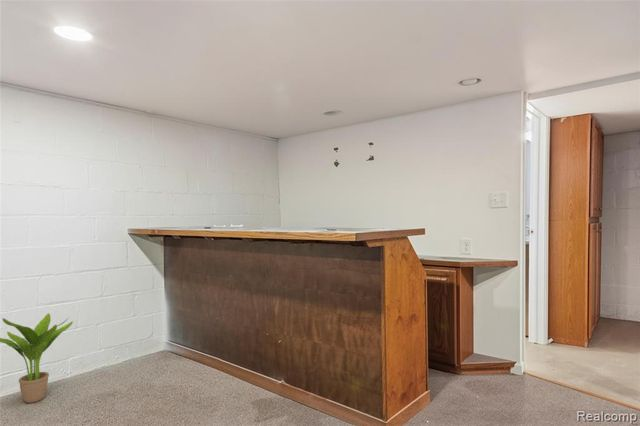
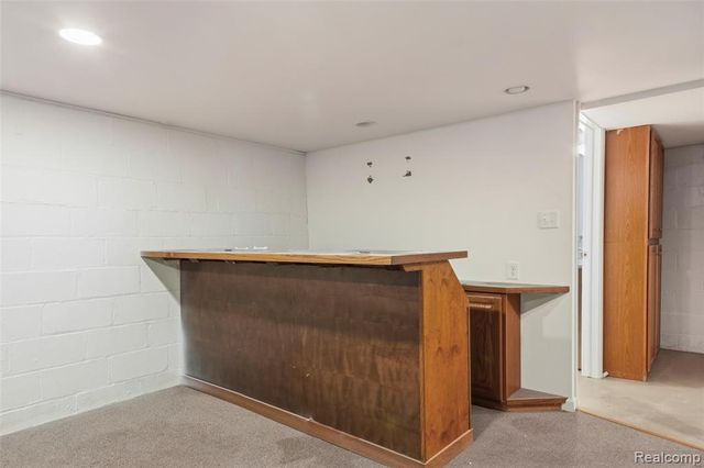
- potted plant [0,312,74,404]
